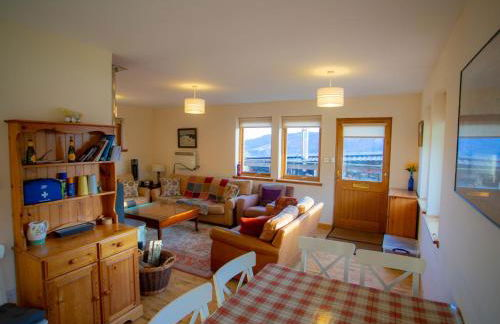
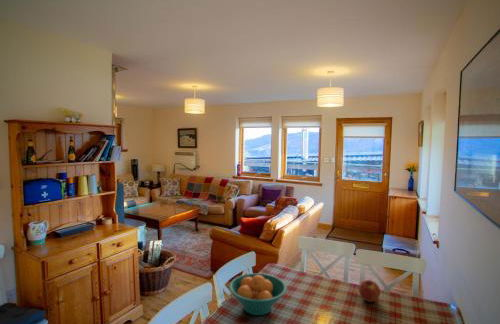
+ fruit bowl [228,272,288,316]
+ apple [358,279,381,303]
